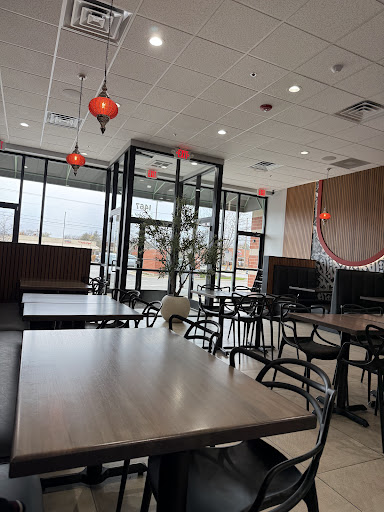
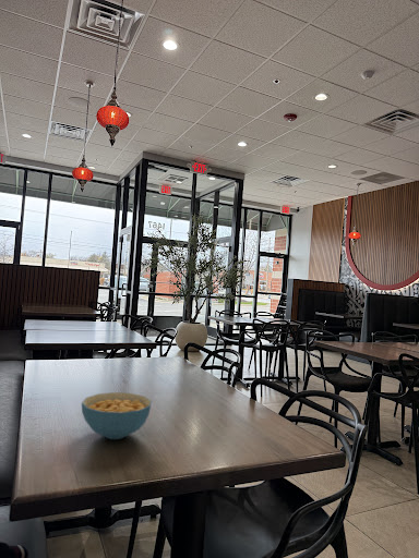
+ cereal bowl [81,391,153,440]
